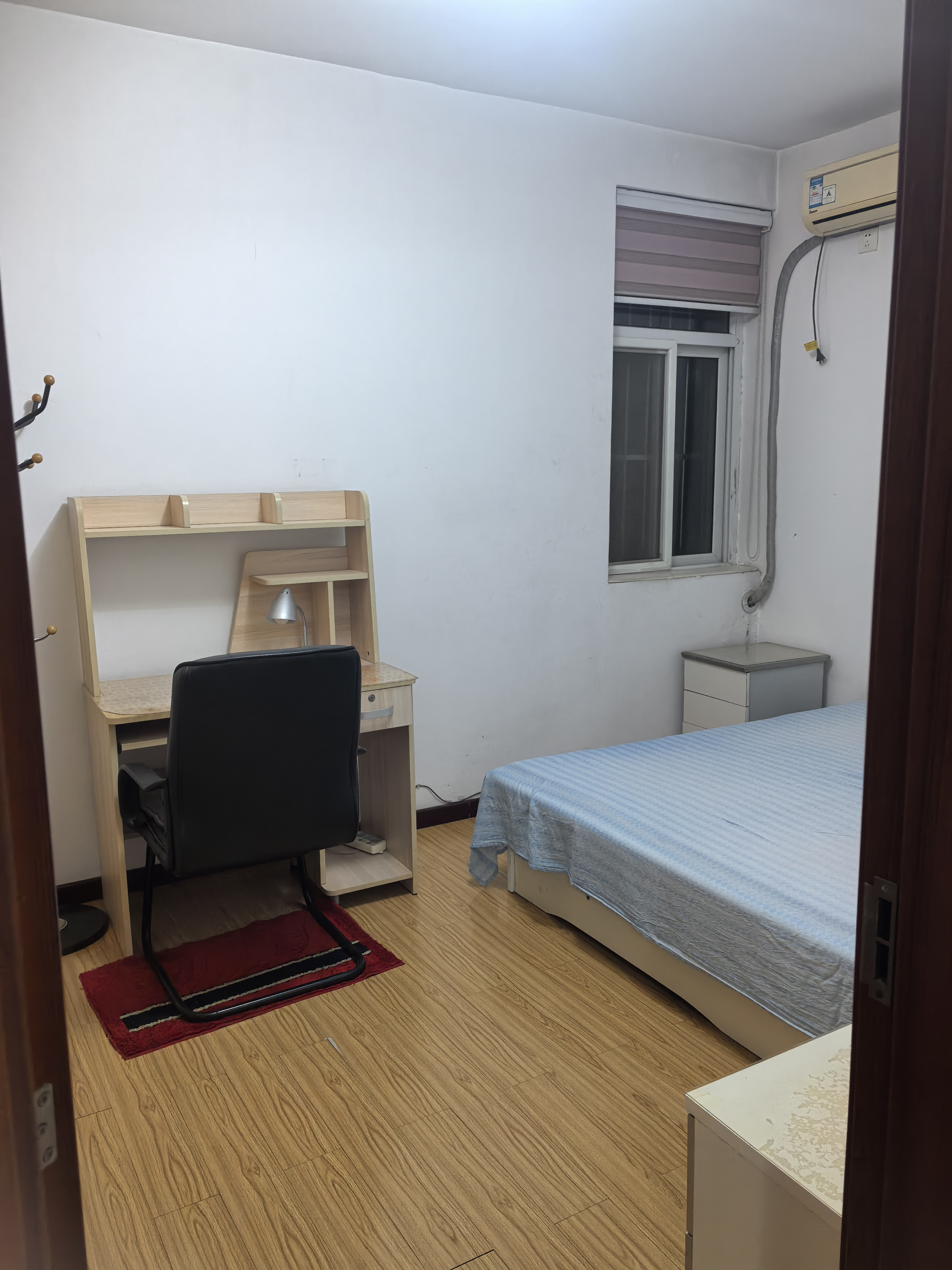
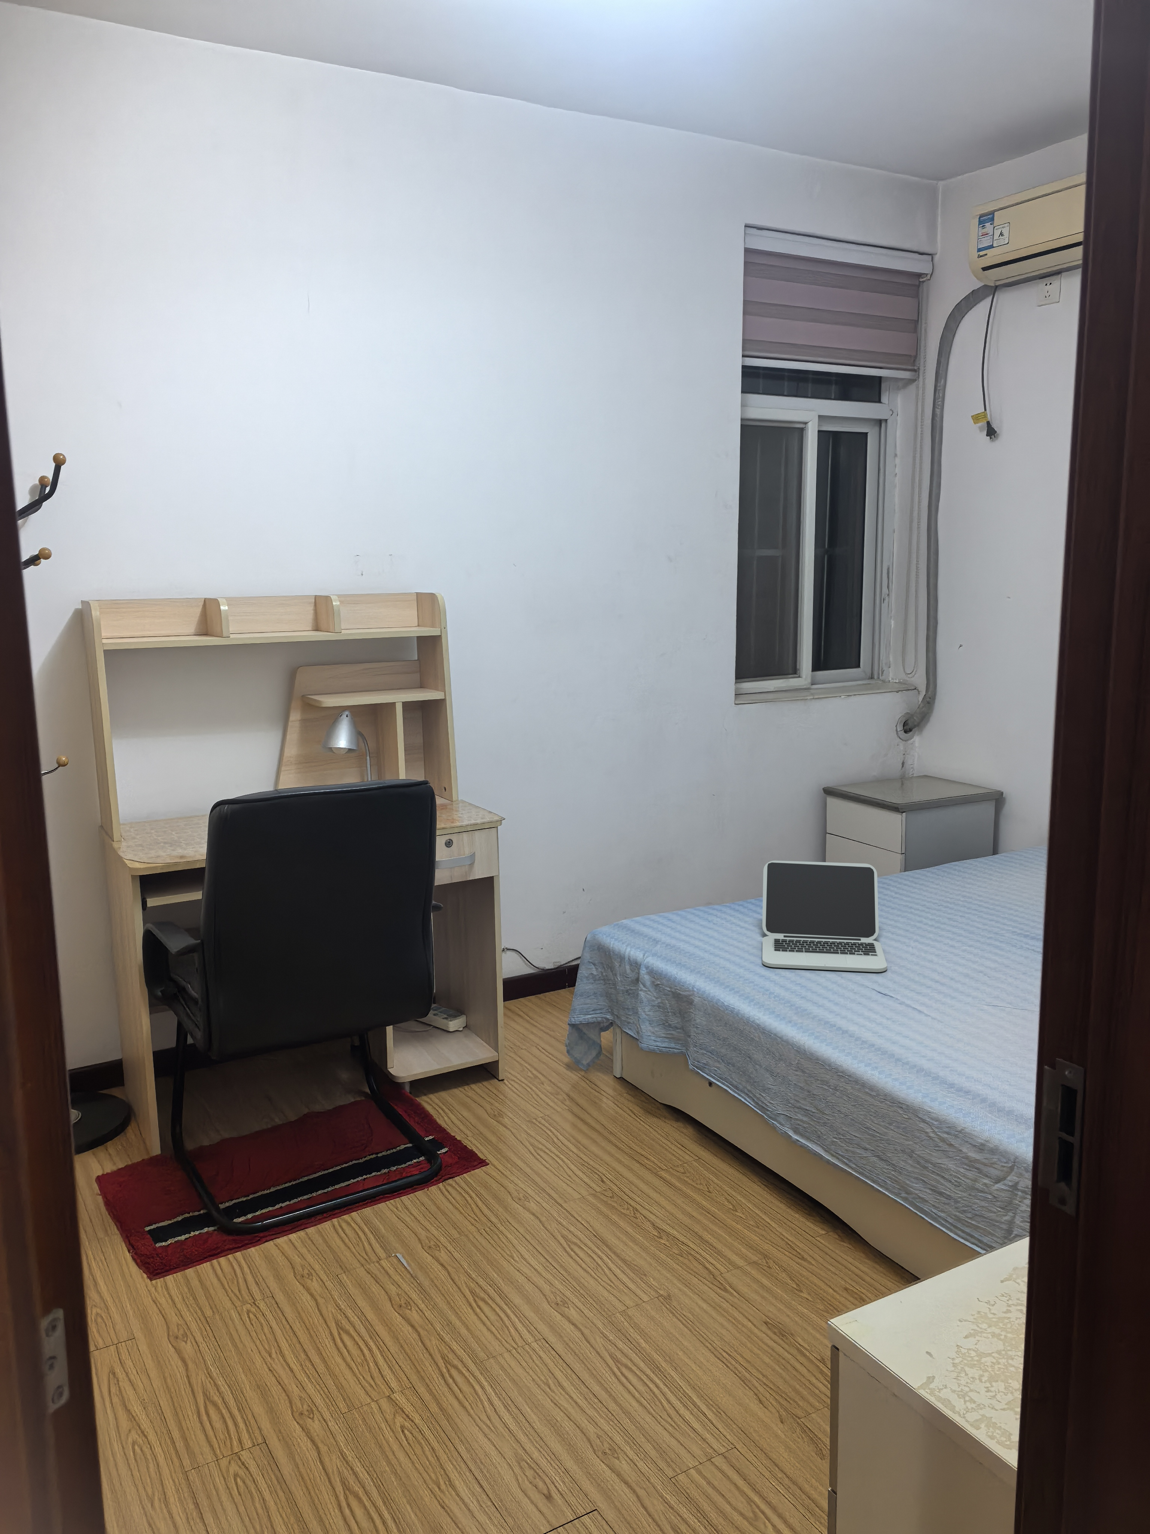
+ laptop [762,860,887,972]
